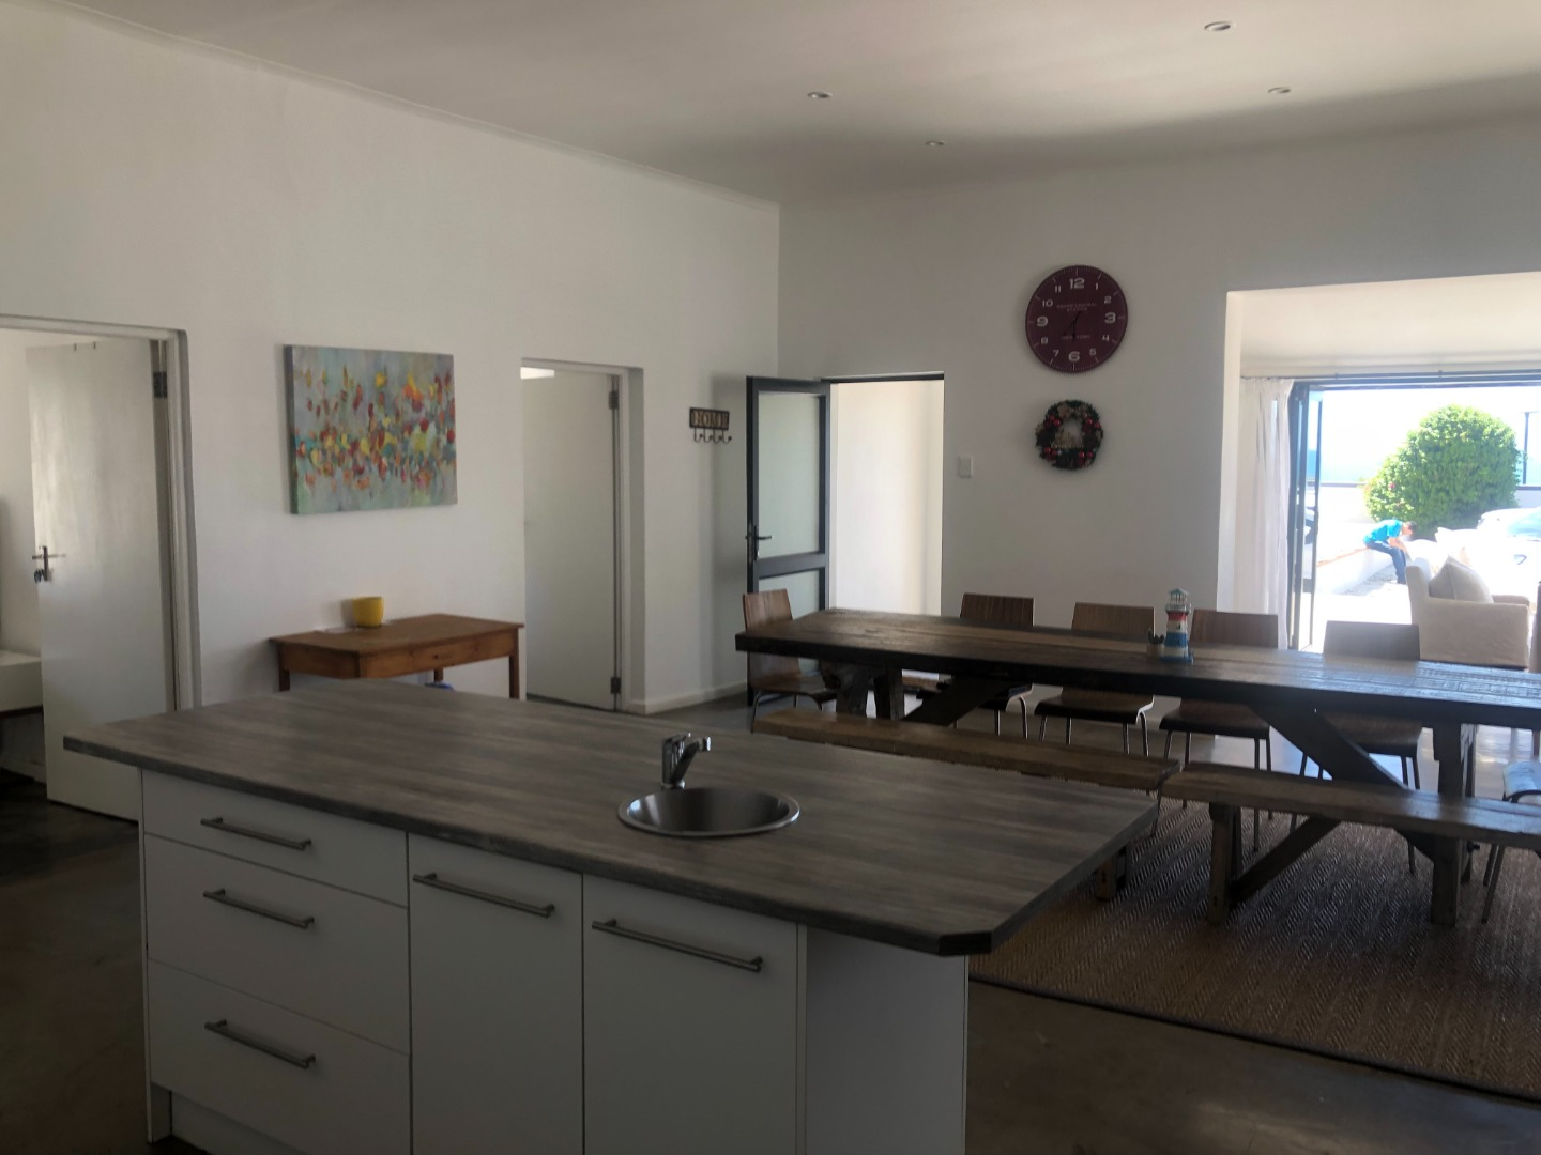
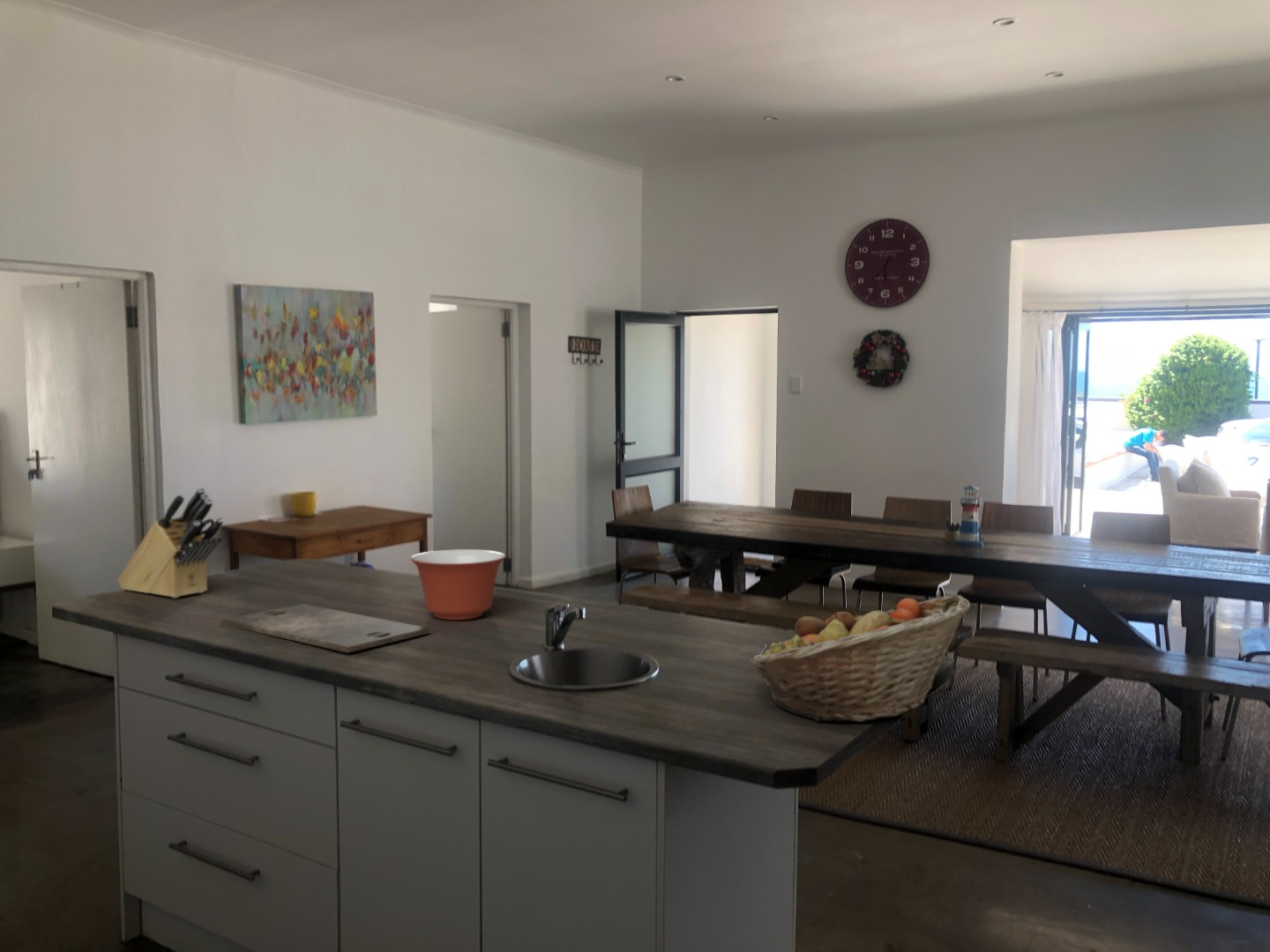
+ fruit basket [748,594,971,723]
+ cutting board [220,603,431,654]
+ knife block [116,487,225,599]
+ mixing bowl [409,548,506,621]
